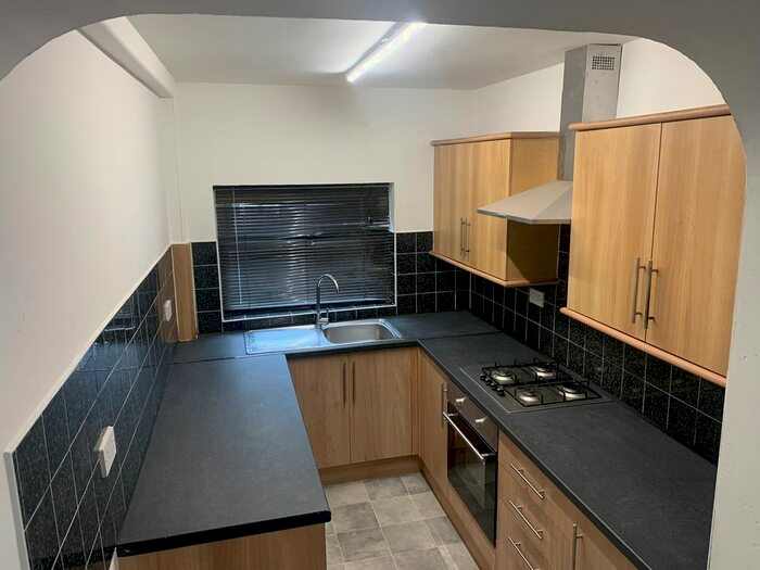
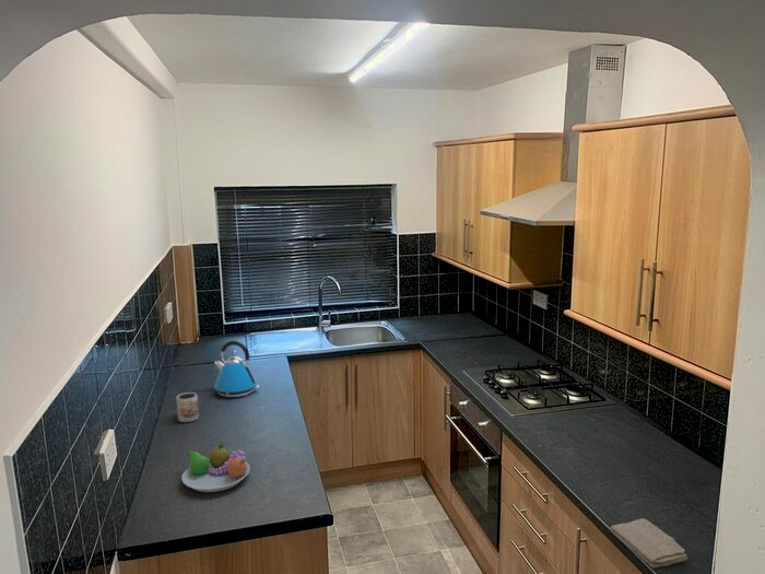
+ washcloth [609,517,688,570]
+ mug [175,391,200,423]
+ kettle [213,340,260,398]
+ fruit bowl [180,442,251,493]
